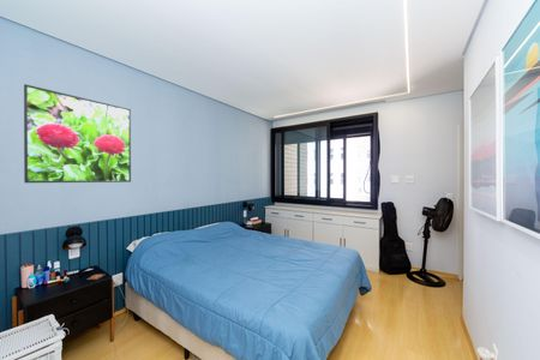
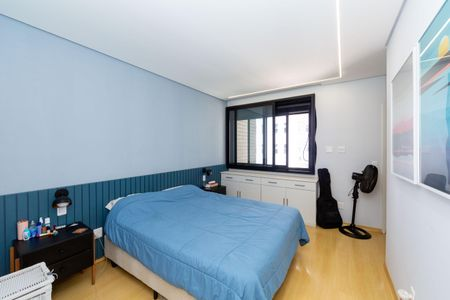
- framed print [23,83,132,184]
